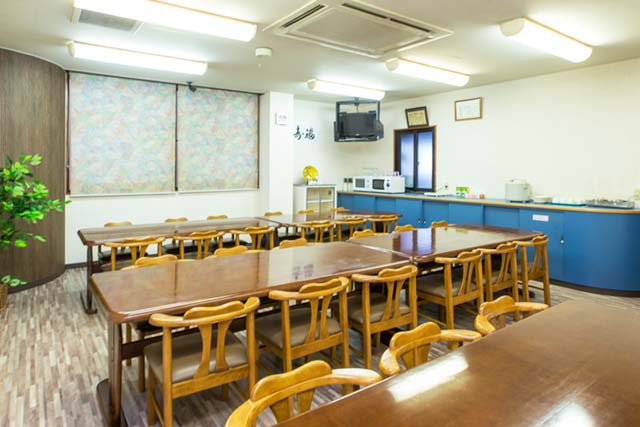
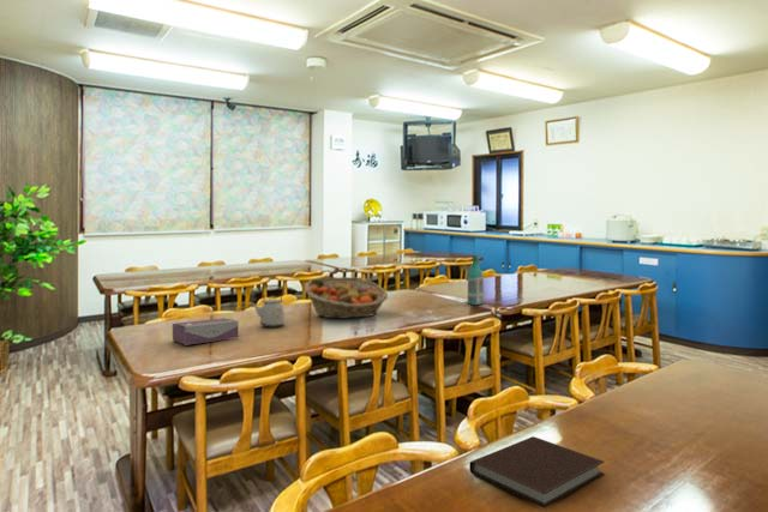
+ fruit basket [304,276,389,320]
+ notebook [468,435,606,510]
+ bottle [463,254,485,306]
+ kettle [251,284,286,329]
+ tissue box [172,317,239,347]
